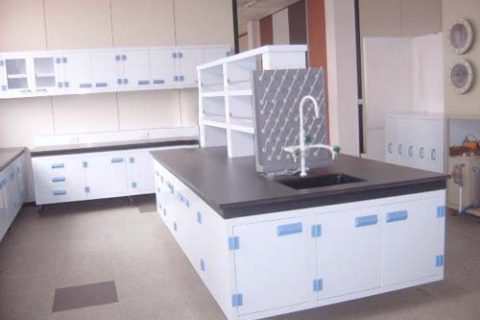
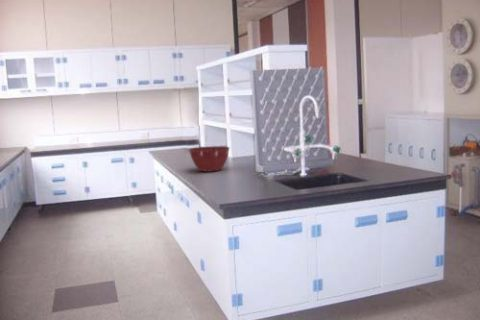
+ mixing bowl [188,146,230,173]
